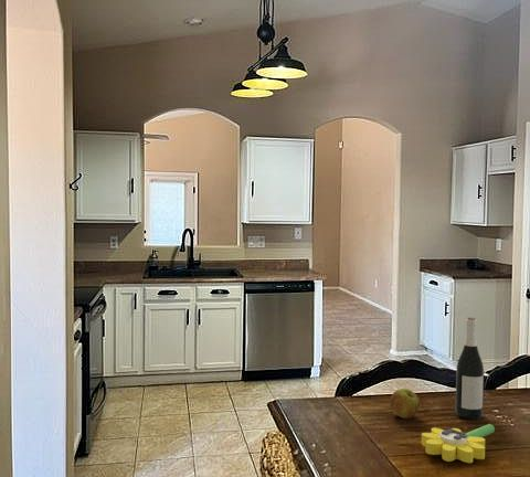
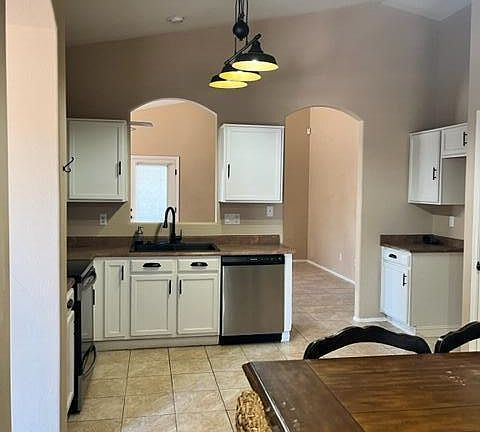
- apple [389,388,421,420]
- wine bottle [454,316,485,421]
- flower [421,423,496,464]
